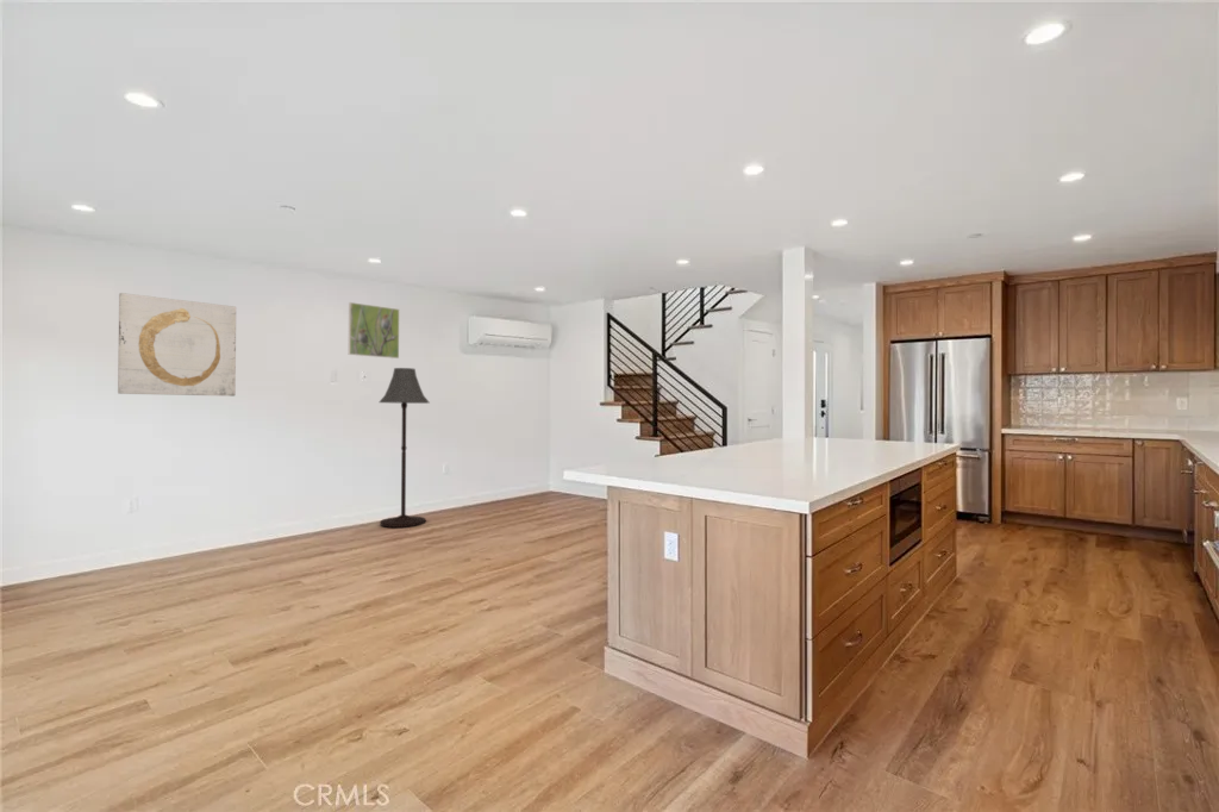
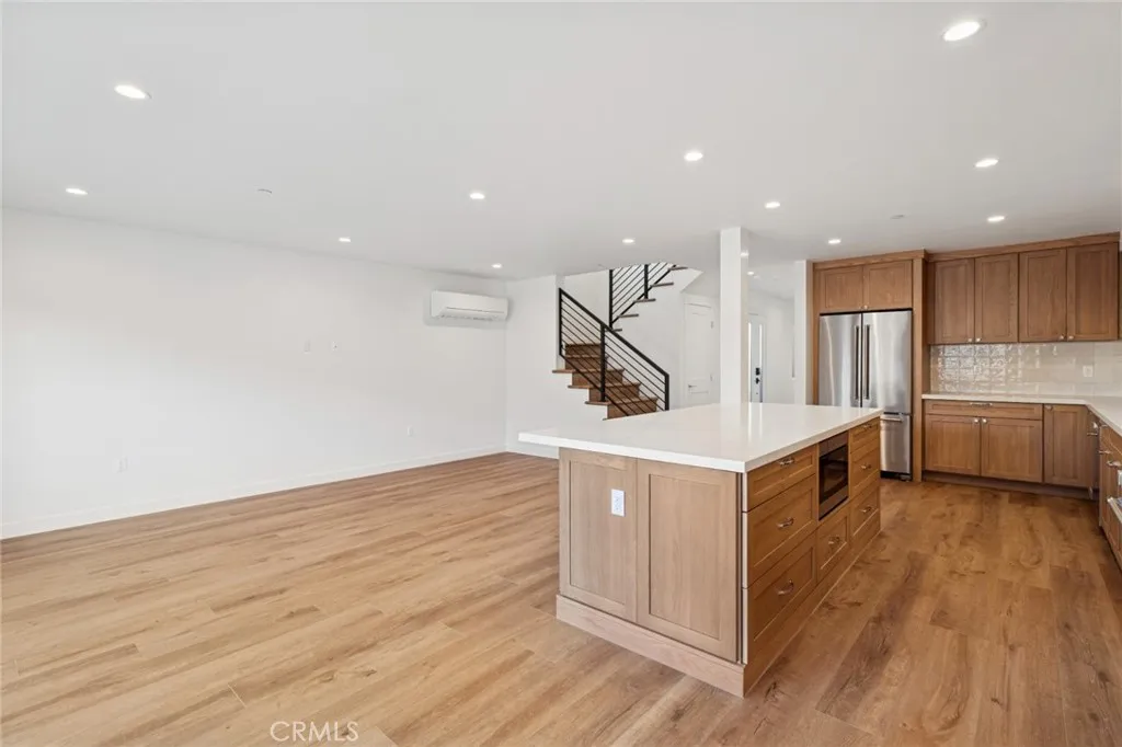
- wall art [117,292,237,398]
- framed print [348,301,400,360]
- floor lamp [379,367,430,529]
